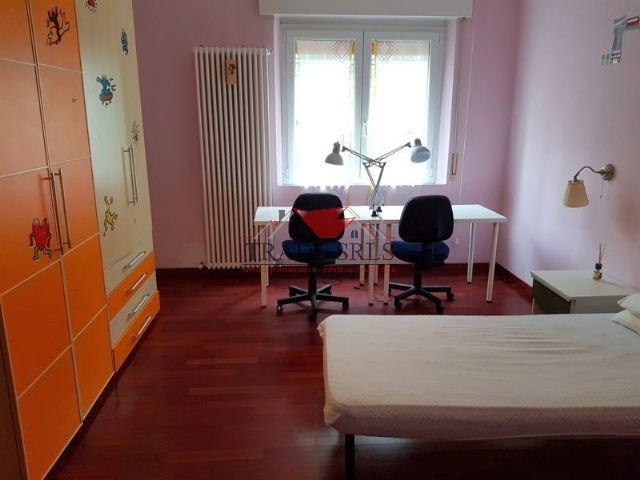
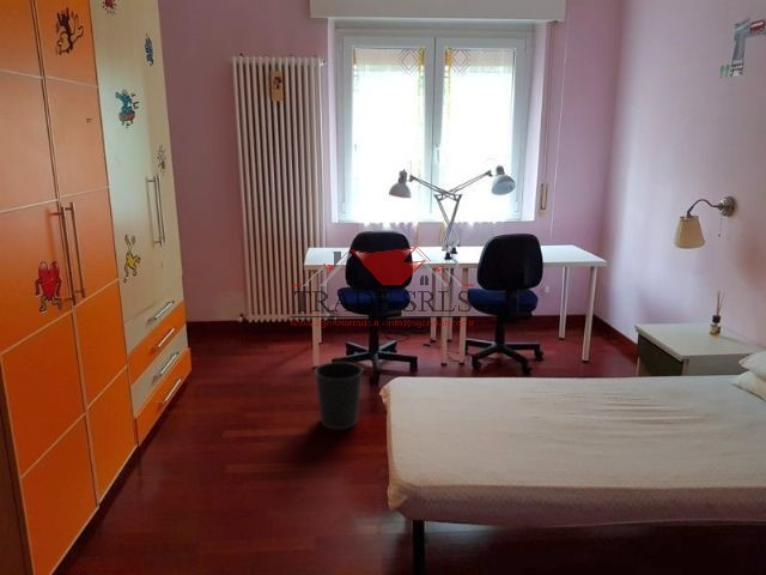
+ wastebasket [314,361,364,430]
